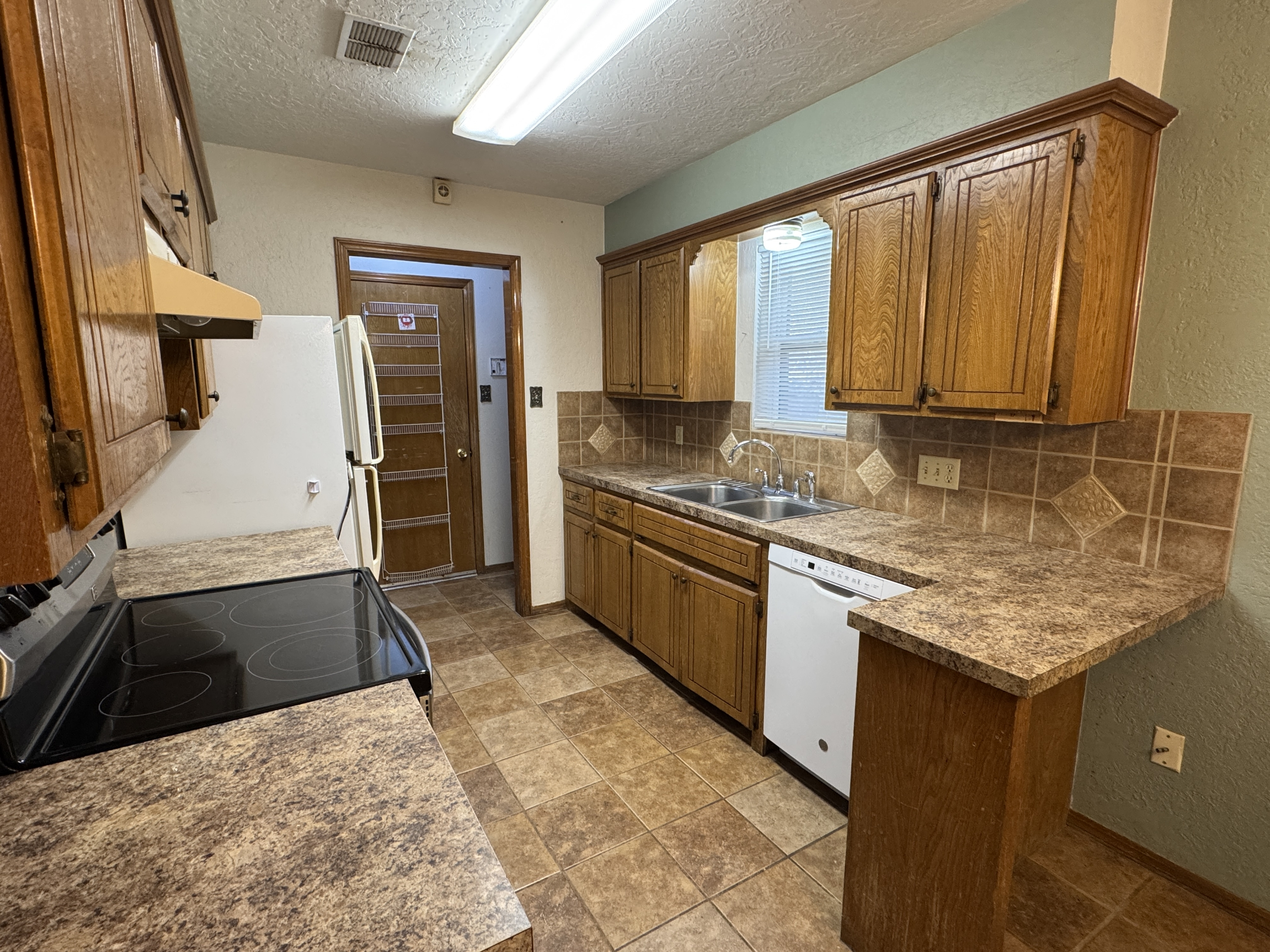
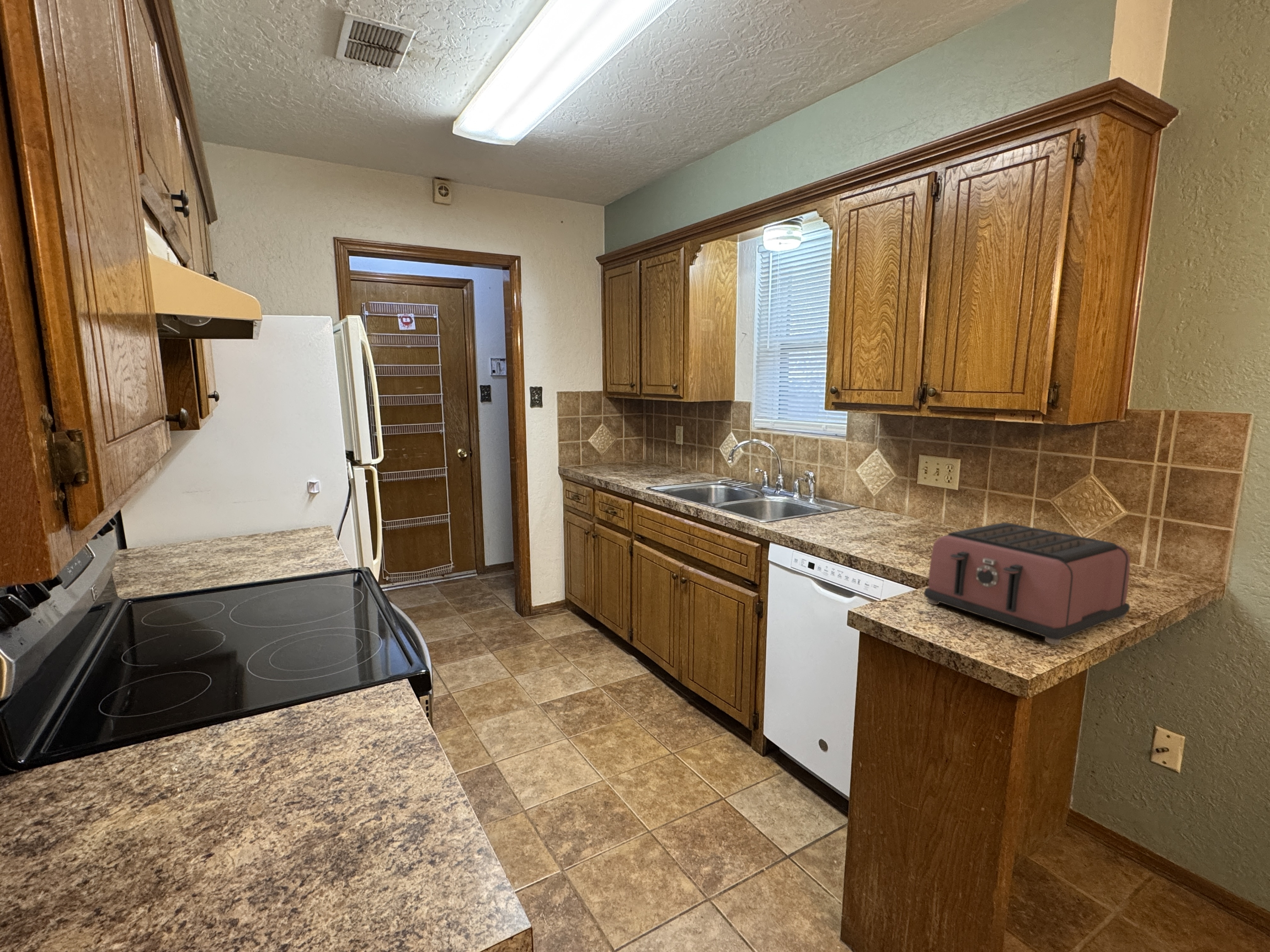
+ toaster [924,522,1131,645]
